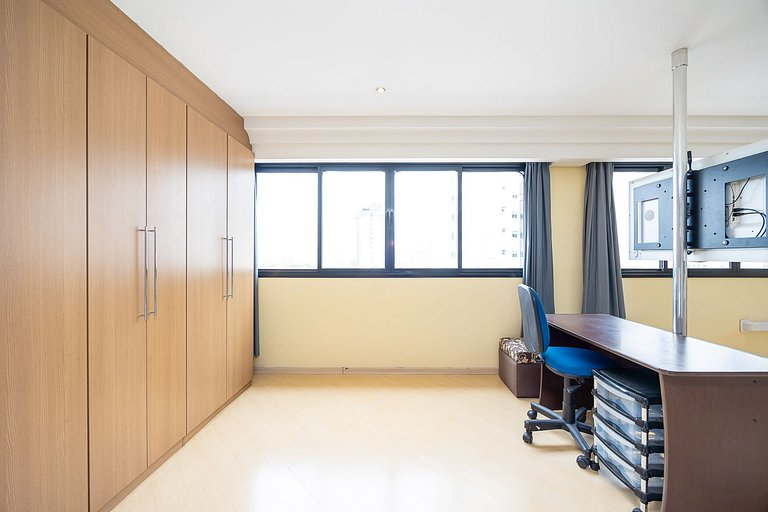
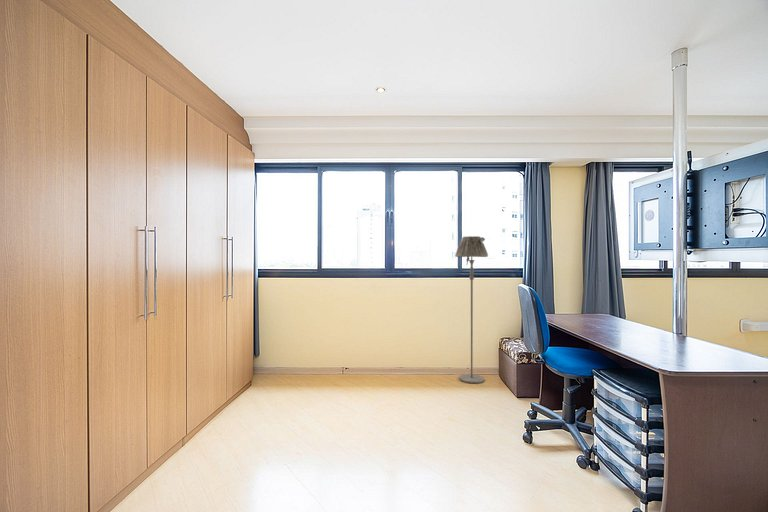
+ floor lamp [454,235,489,384]
